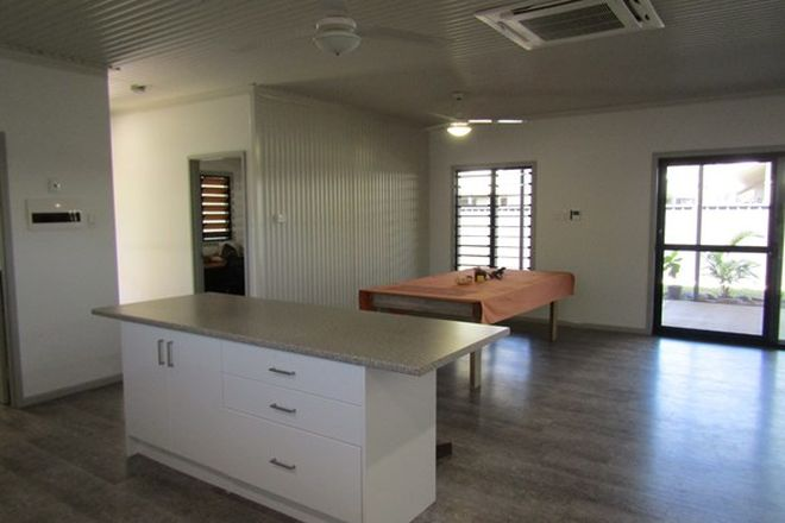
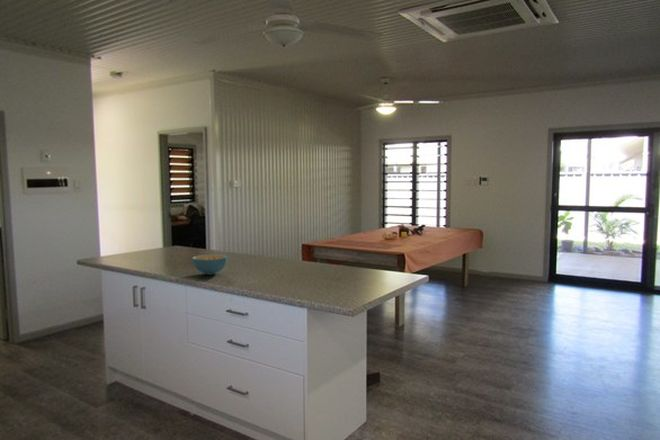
+ cereal bowl [191,253,229,276]
